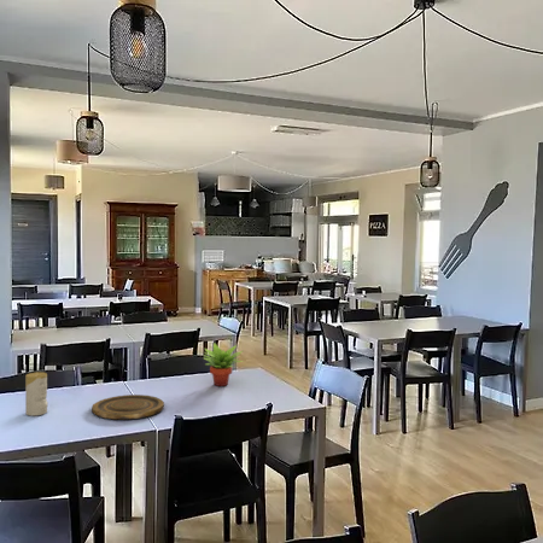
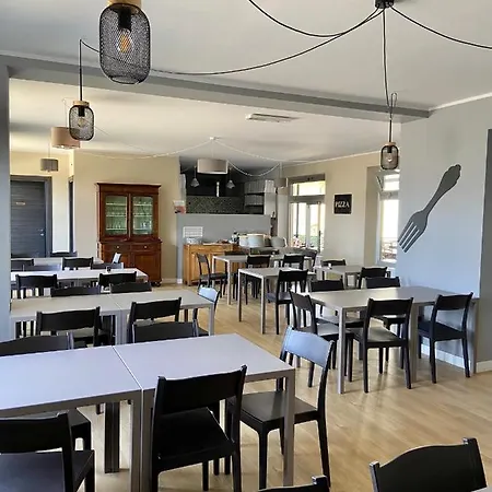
- succulent plant [203,341,245,387]
- plate [91,393,165,421]
- candle [24,372,49,416]
